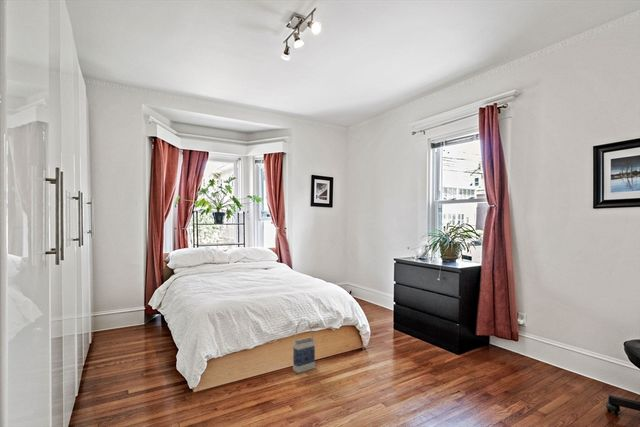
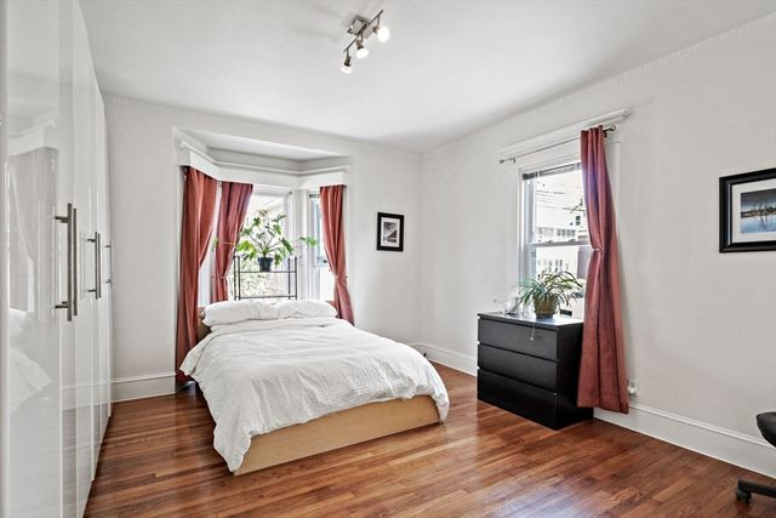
- bag [292,318,316,374]
